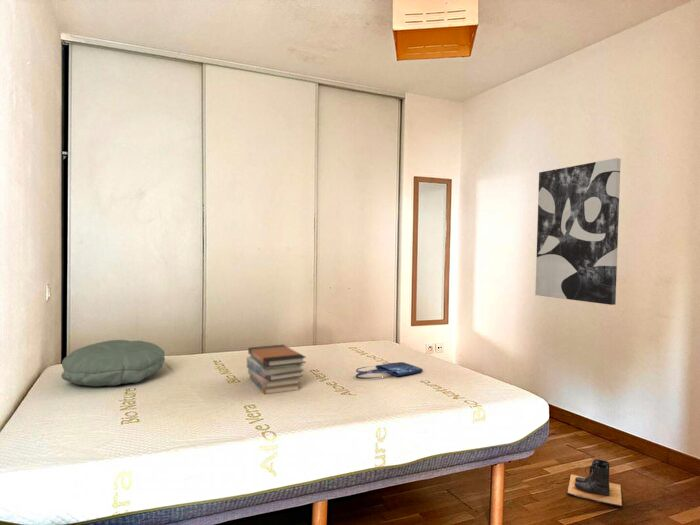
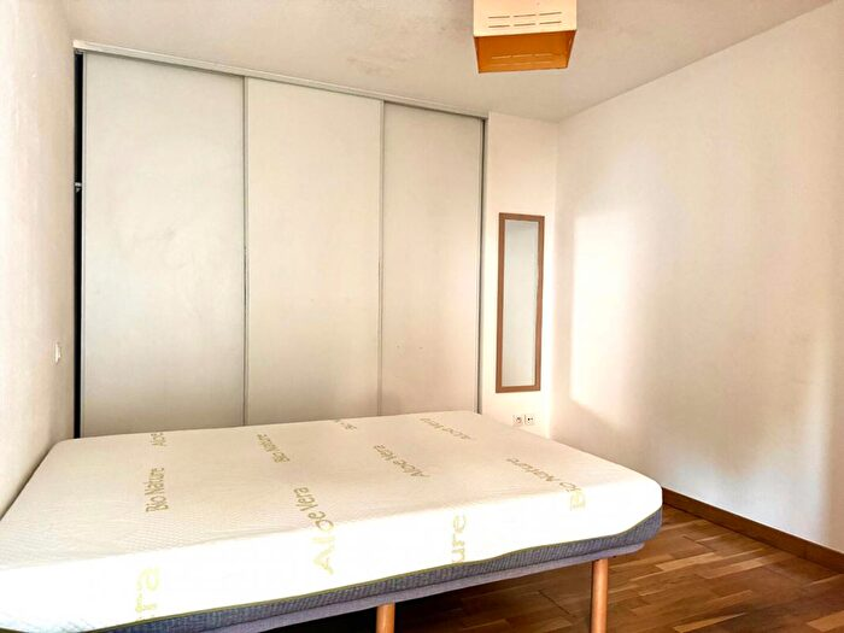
- wall art [534,157,622,306]
- book stack [246,344,307,395]
- pillow [60,339,166,387]
- boots [566,458,623,507]
- shopping bag [355,361,424,380]
